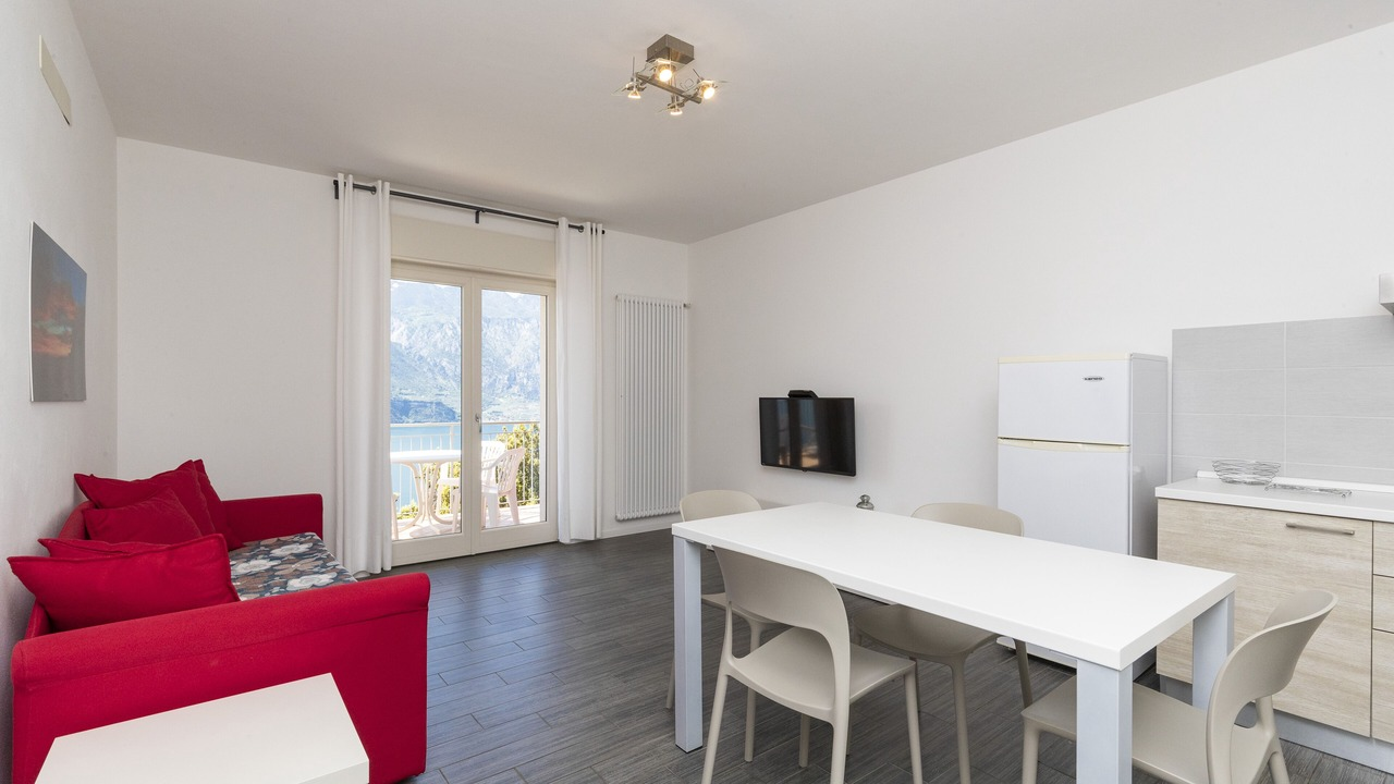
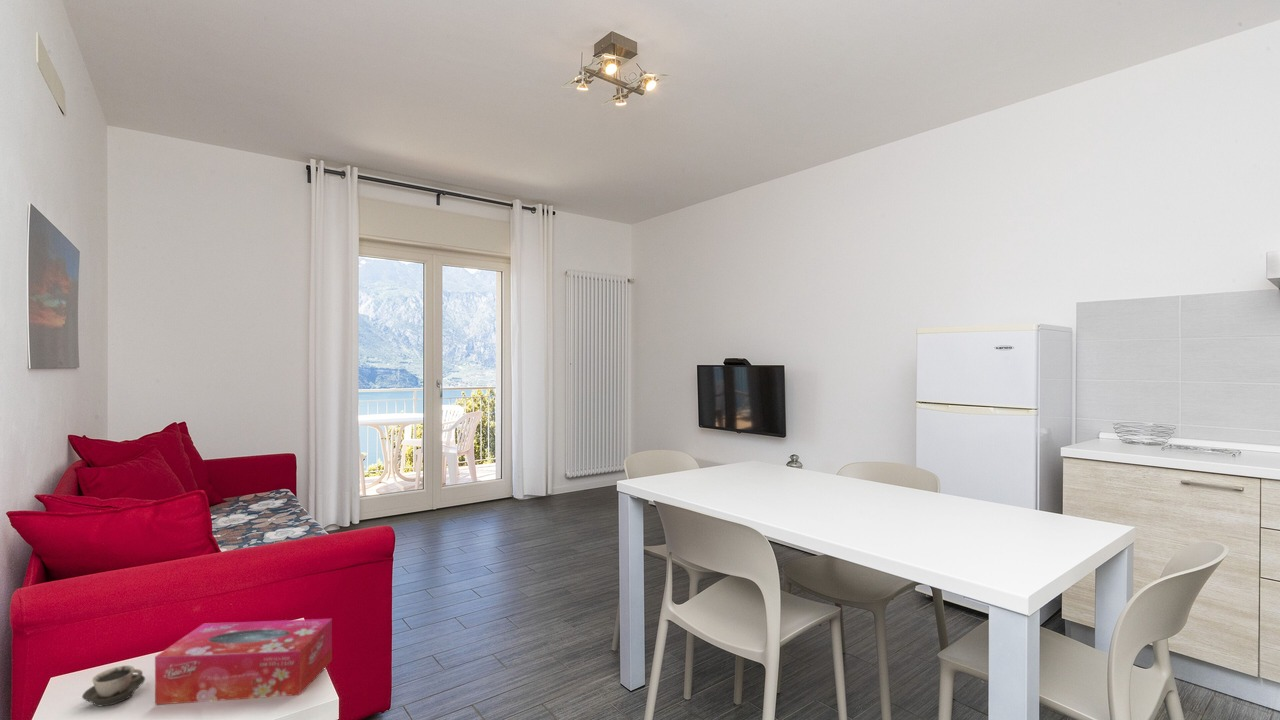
+ cup [81,665,146,707]
+ tissue box [154,618,333,705]
